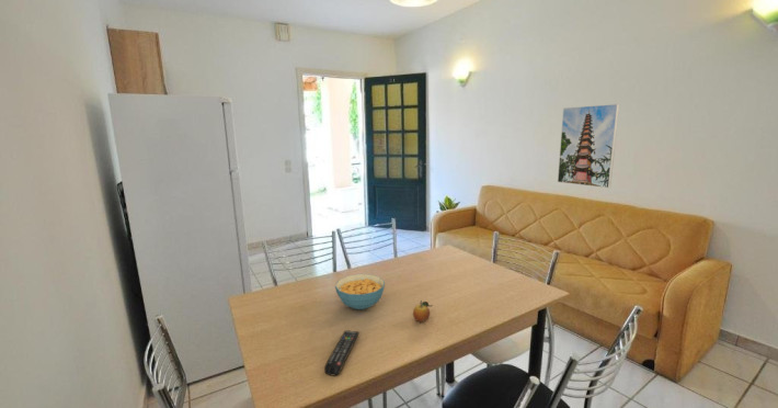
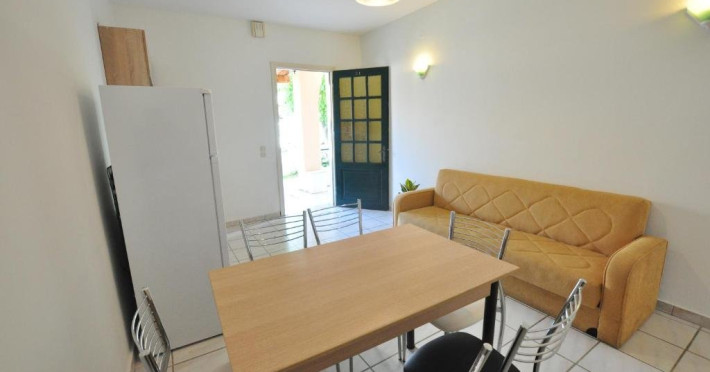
- cereal bowl [334,273,386,310]
- fruit [412,299,434,324]
- remote control [323,329,361,377]
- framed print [557,103,620,189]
